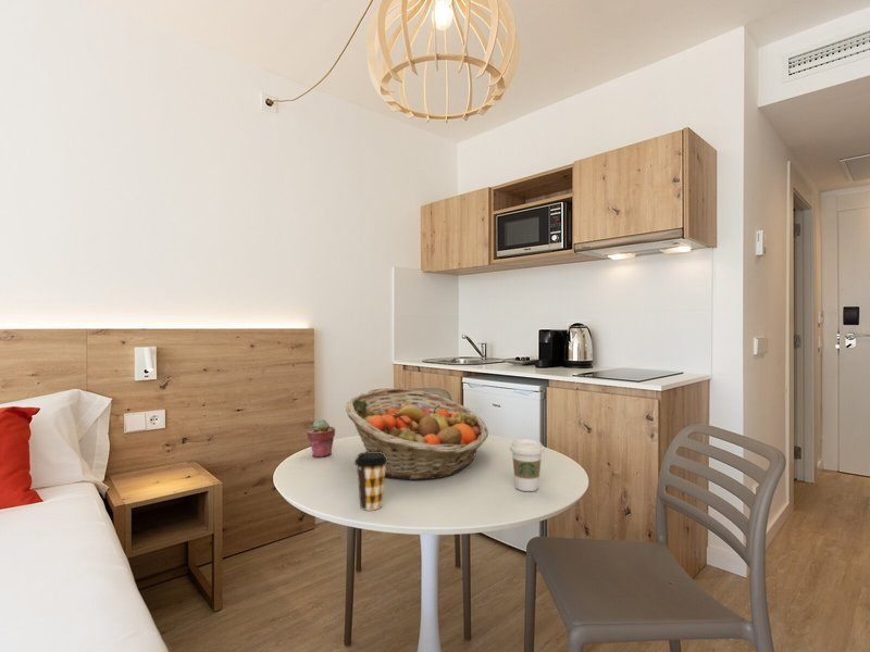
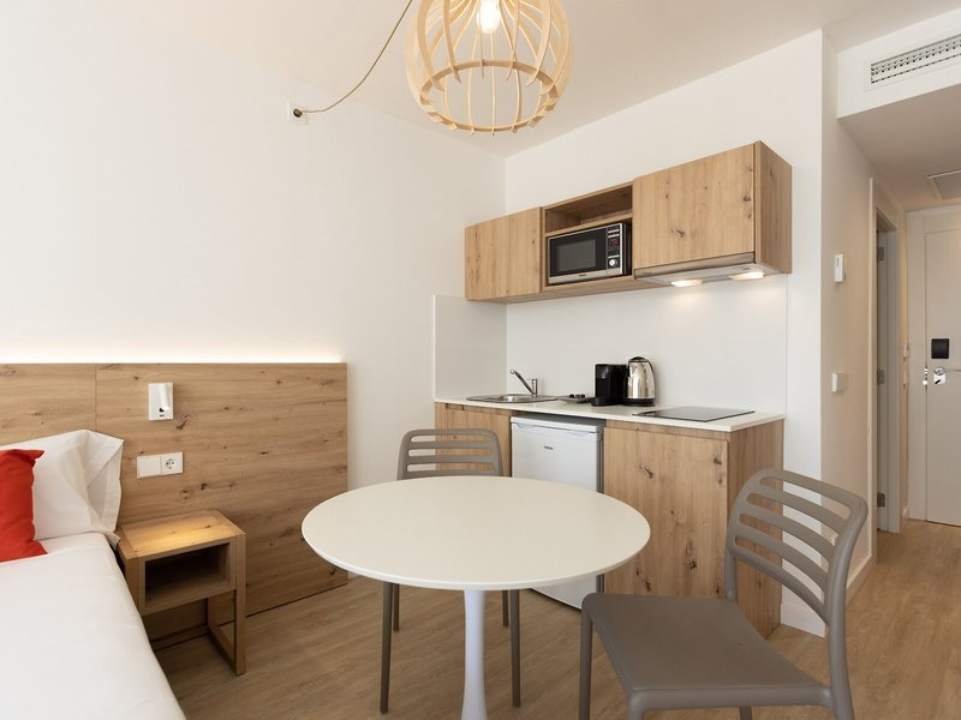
- potted succulent [306,418,336,459]
- coffee cup [509,438,545,492]
- fruit basket [345,387,489,481]
- coffee cup [353,451,388,511]
